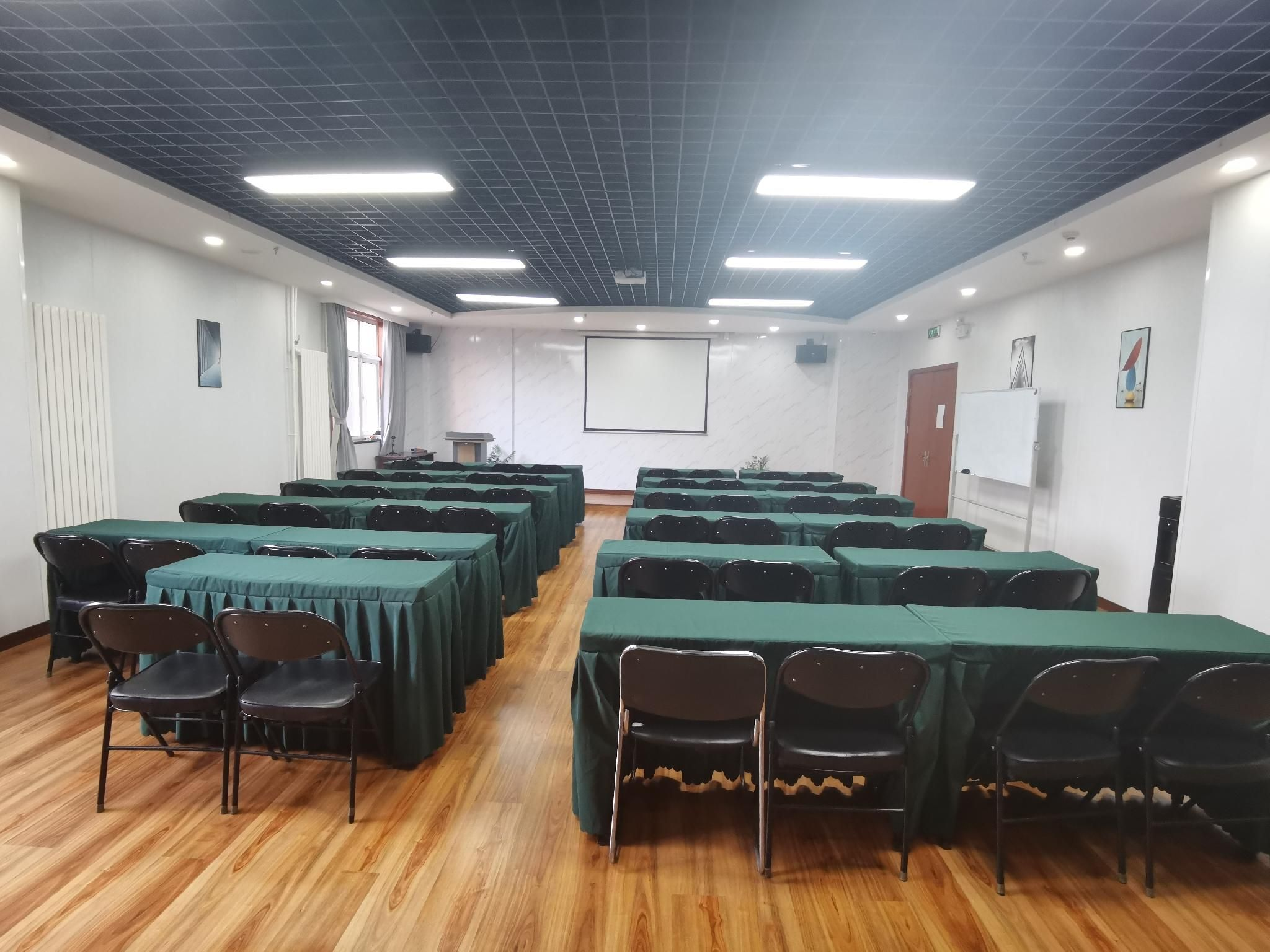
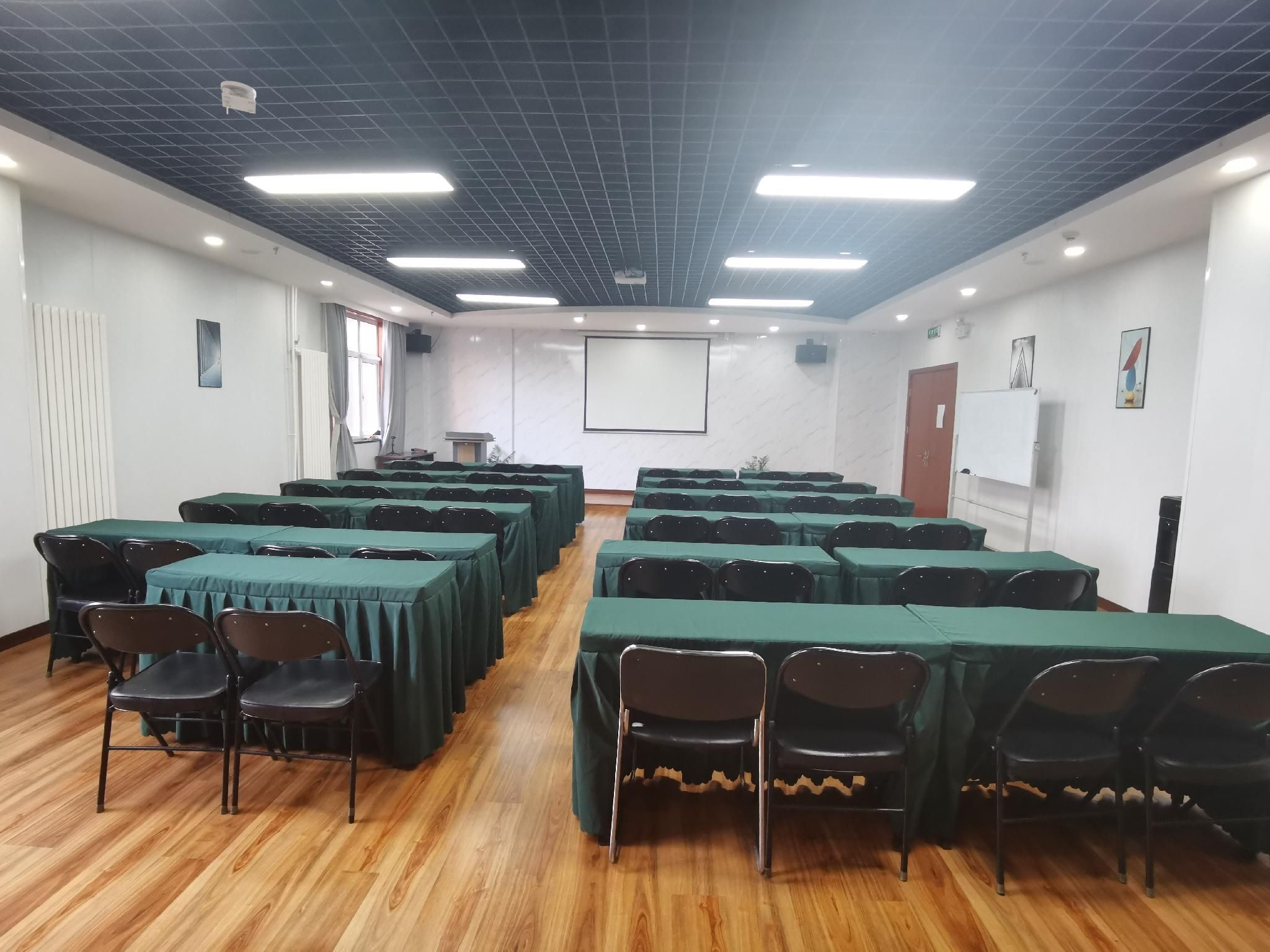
+ smoke detector [220,81,257,115]
